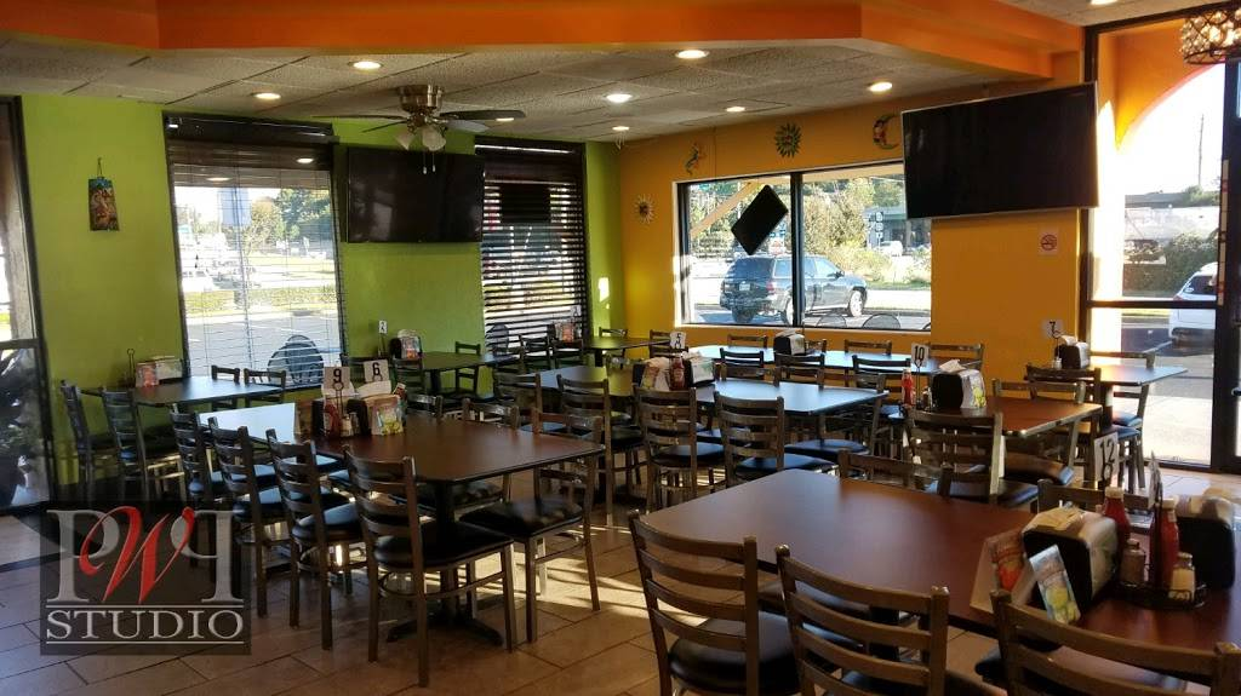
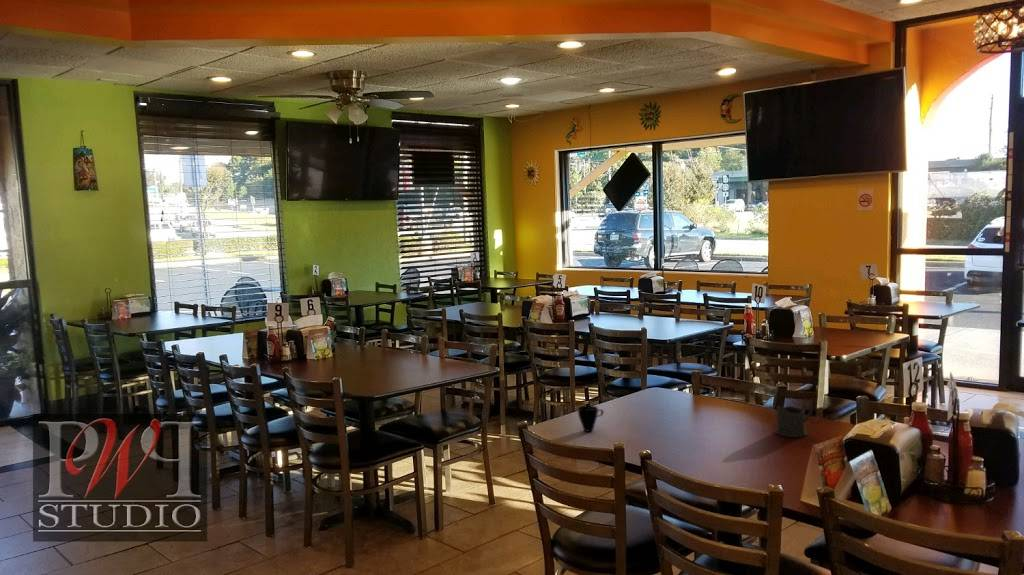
+ cup [576,405,605,433]
+ cup [774,403,814,438]
